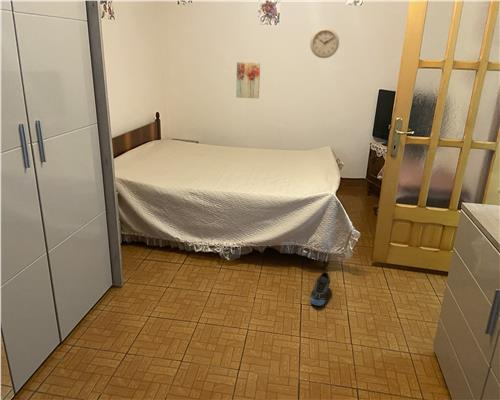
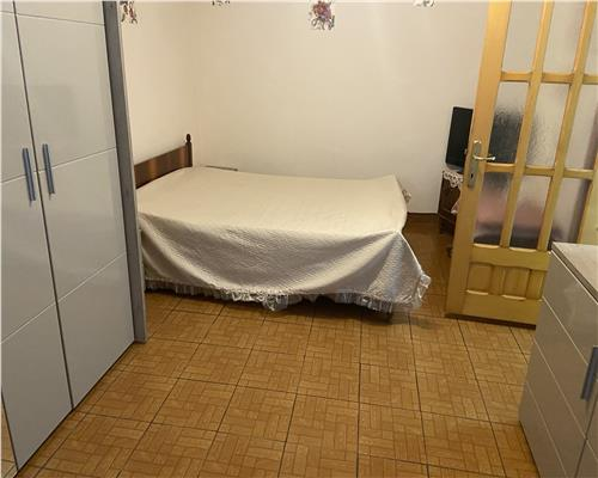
- wall art [235,61,261,99]
- sneaker [309,271,331,307]
- wall clock [309,27,340,59]
